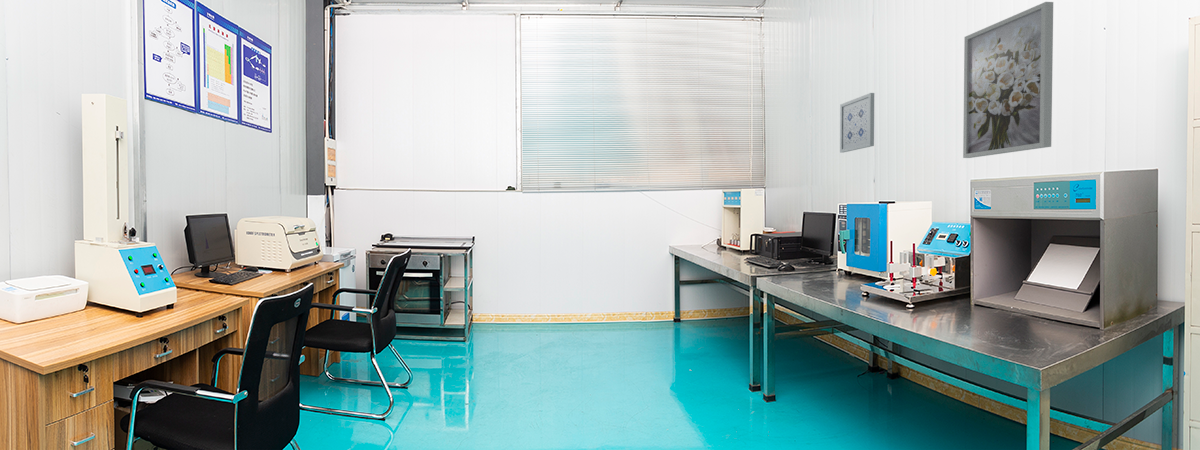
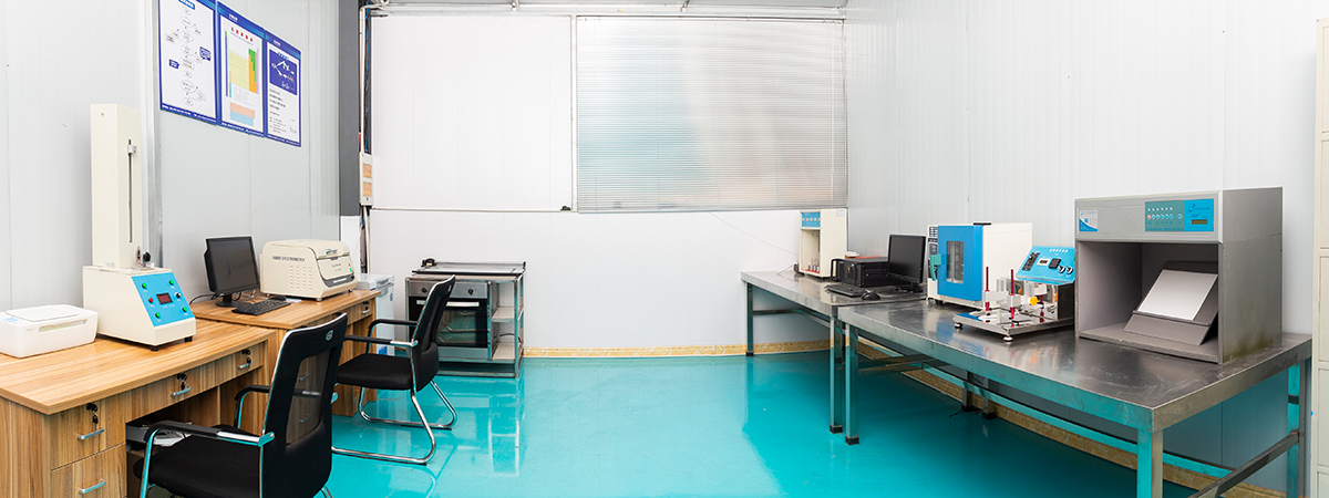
- wall art [962,1,1054,159]
- wall art [839,92,875,154]
